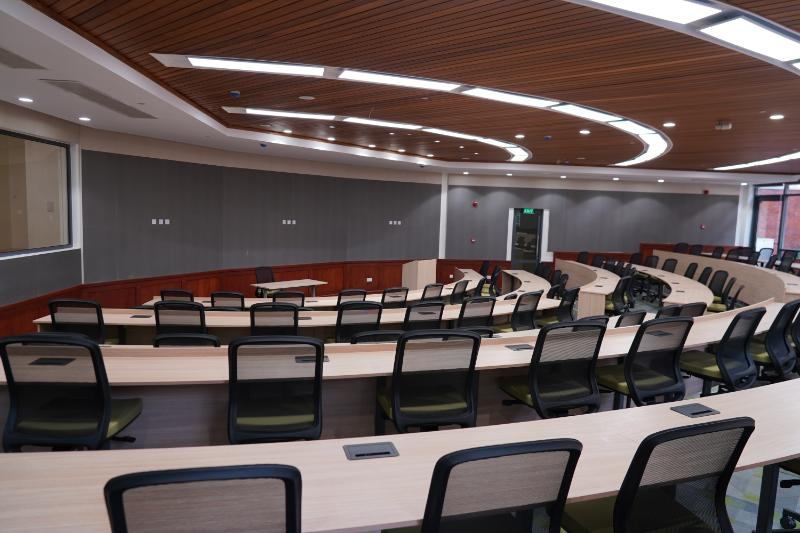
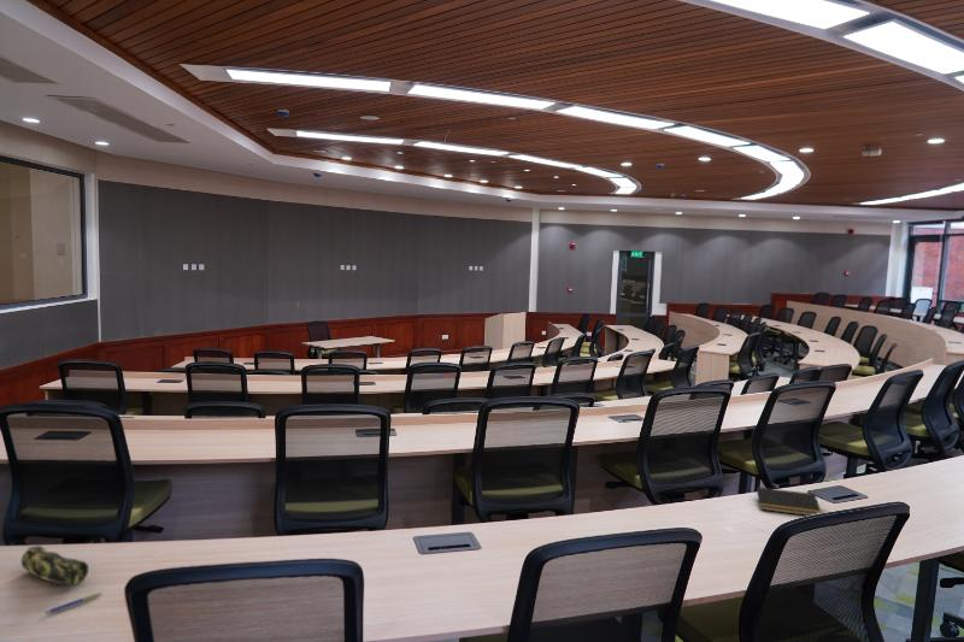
+ pencil case [20,544,89,588]
+ pen [45,591,104,616]
+ notepad [753,485,823,517]
